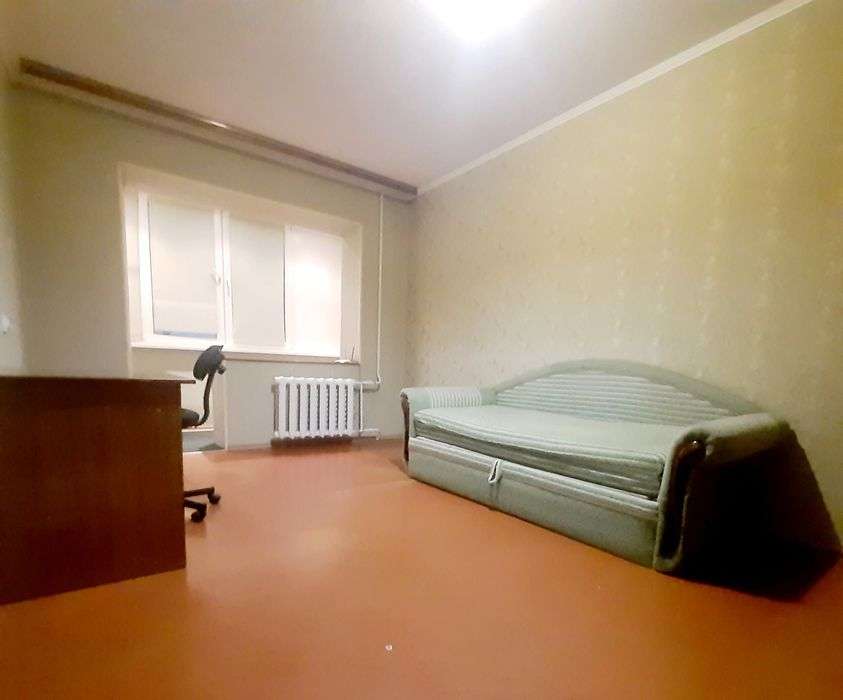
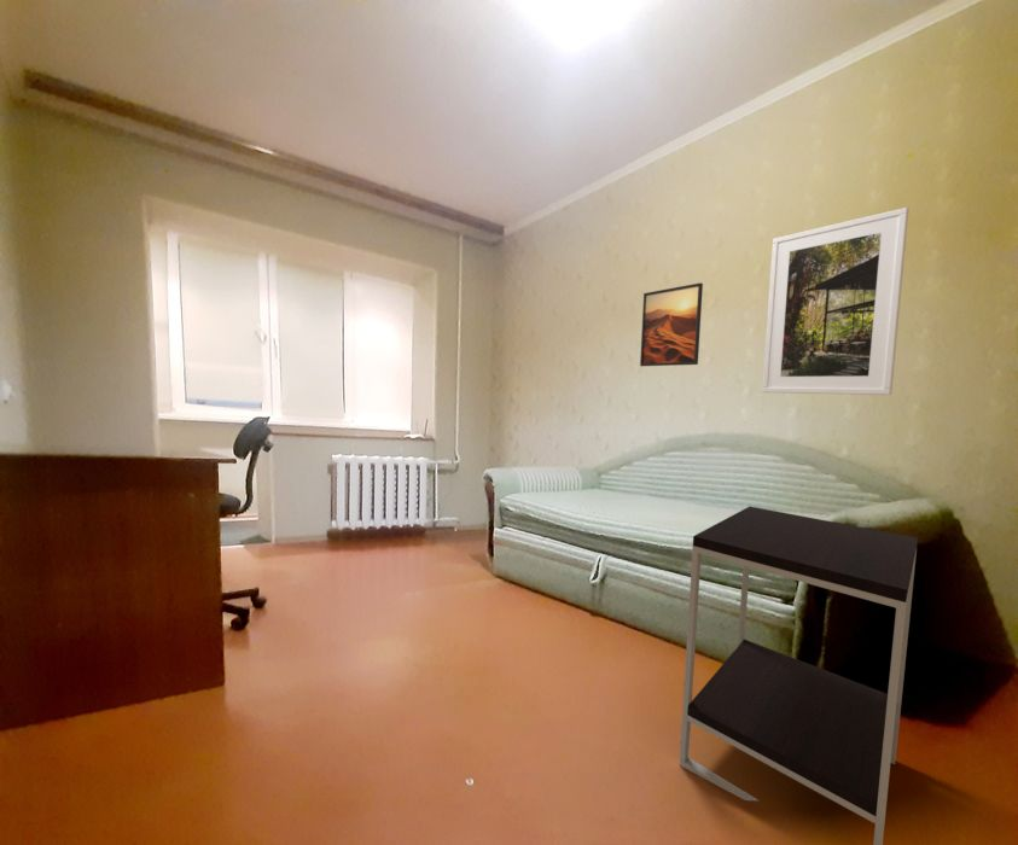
+ side table [679,506,919,845]
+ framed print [761,206,909,396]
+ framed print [639,281,704,367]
